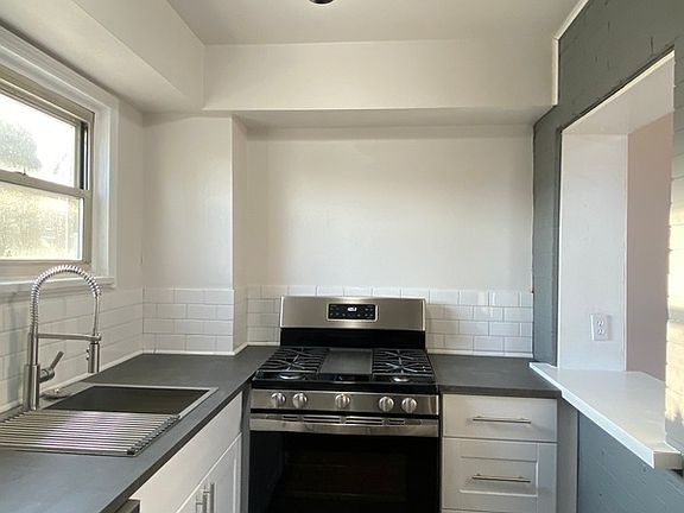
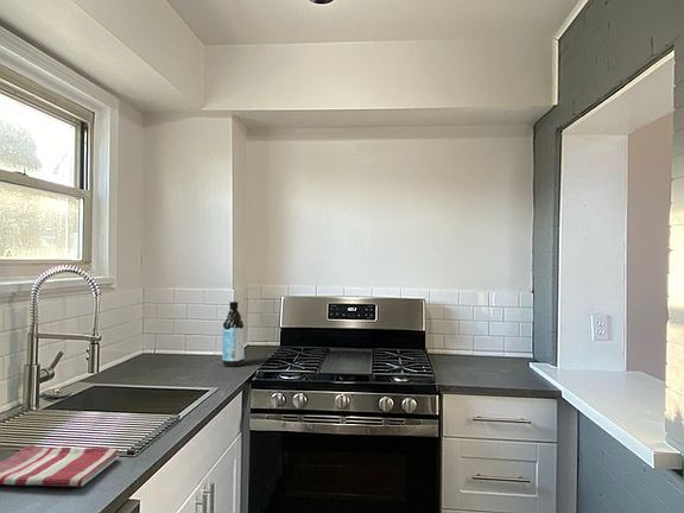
+ water bottle [221,300,245,367]
+ dish towel [0,443,120,488]
